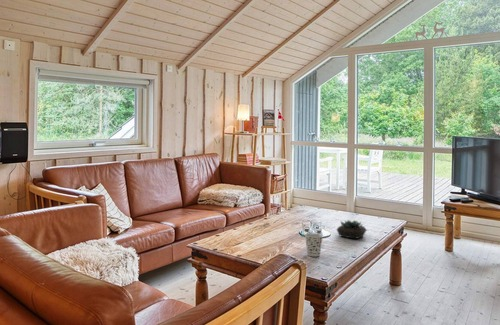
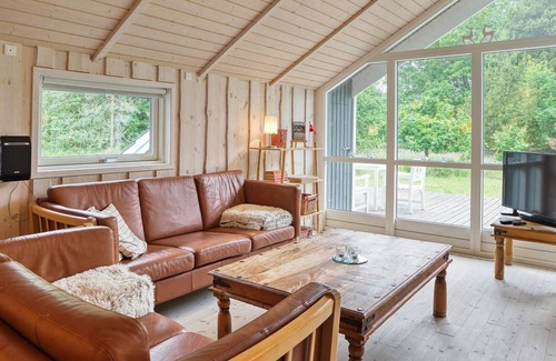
- succulent plant [335,219,368,240]
- cup [304,233,324,257]
